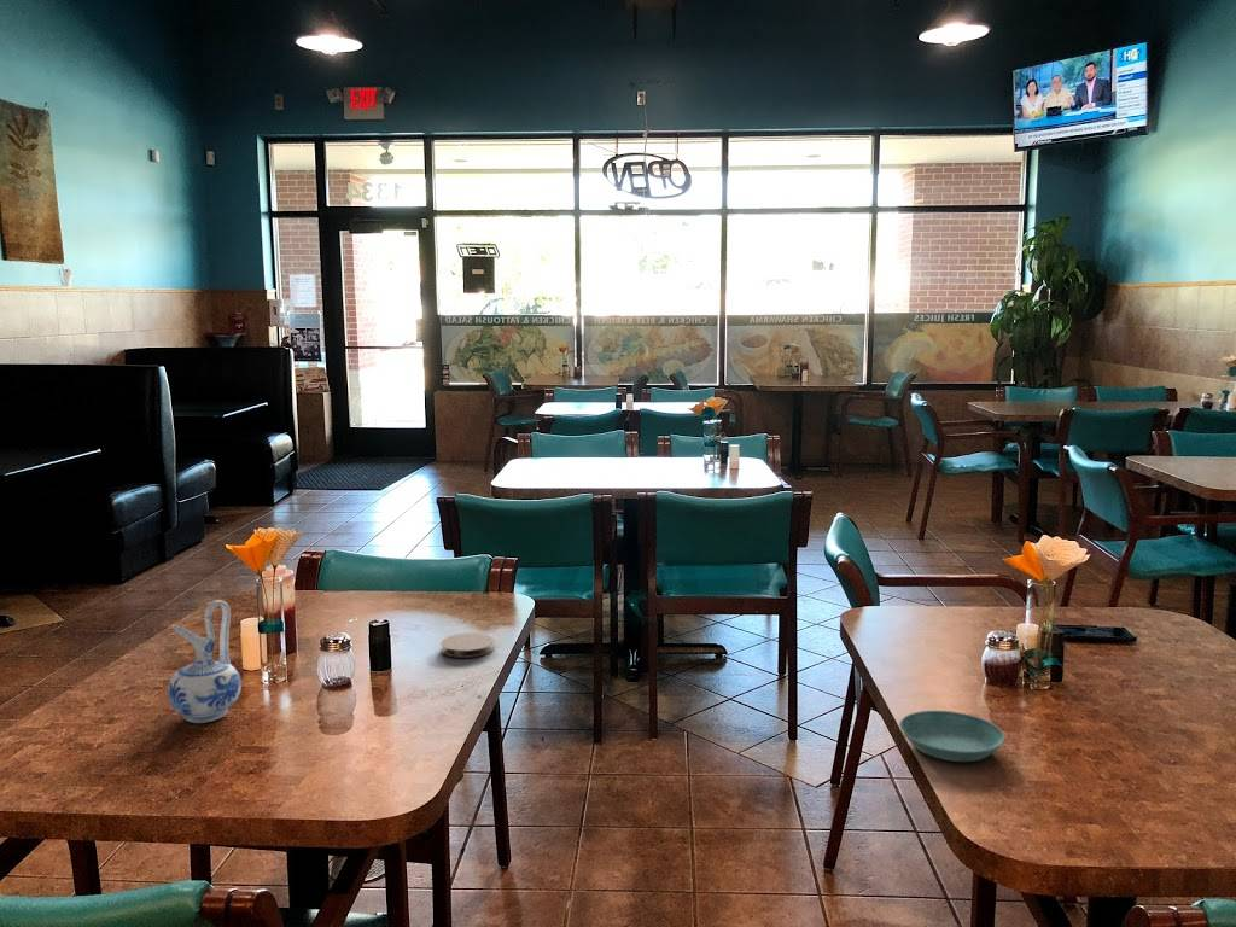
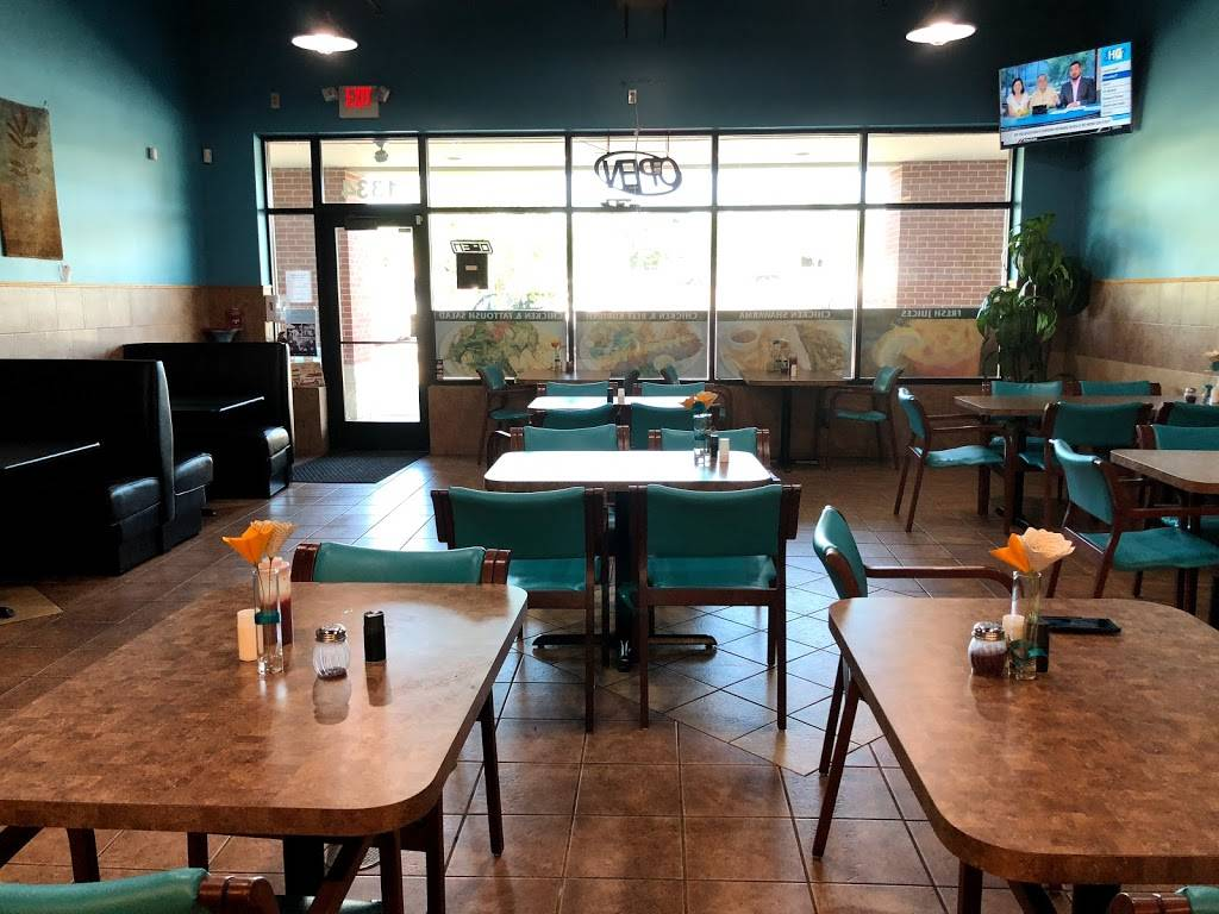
- saucer [898,710,1007,763]
- coaster [439,632,496,659]
- ceramic pitcher [167,599,243,724]
